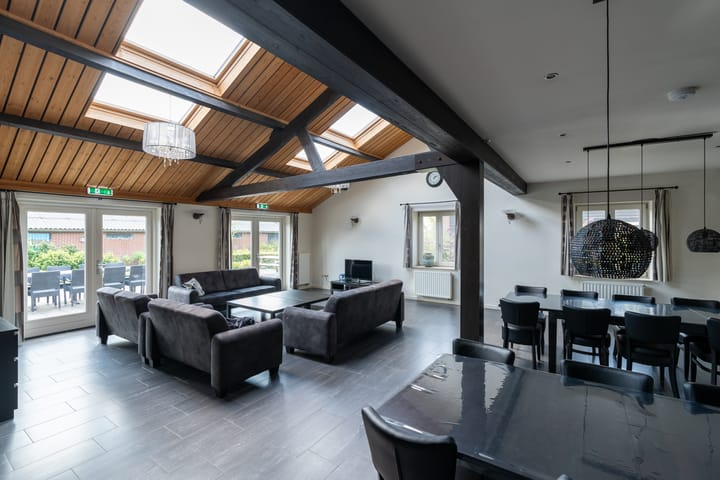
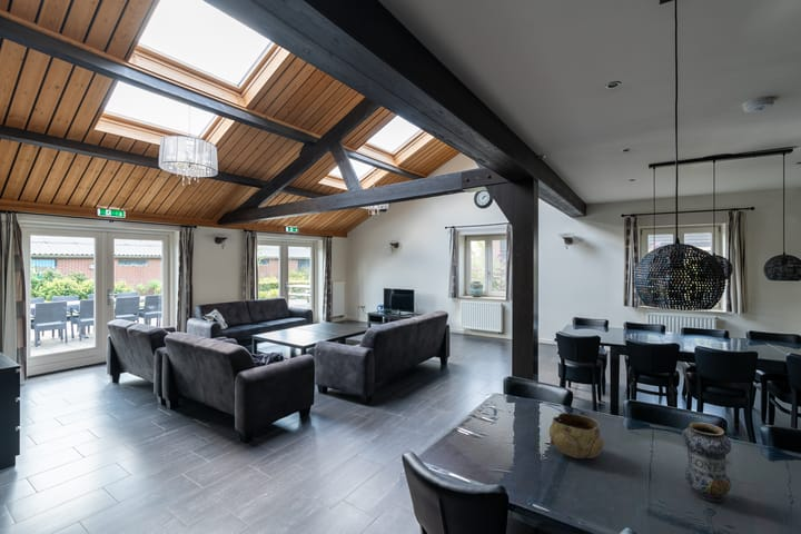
+ decorative bowl [548,412,604,459]
+ vase [681,422,732,503]
